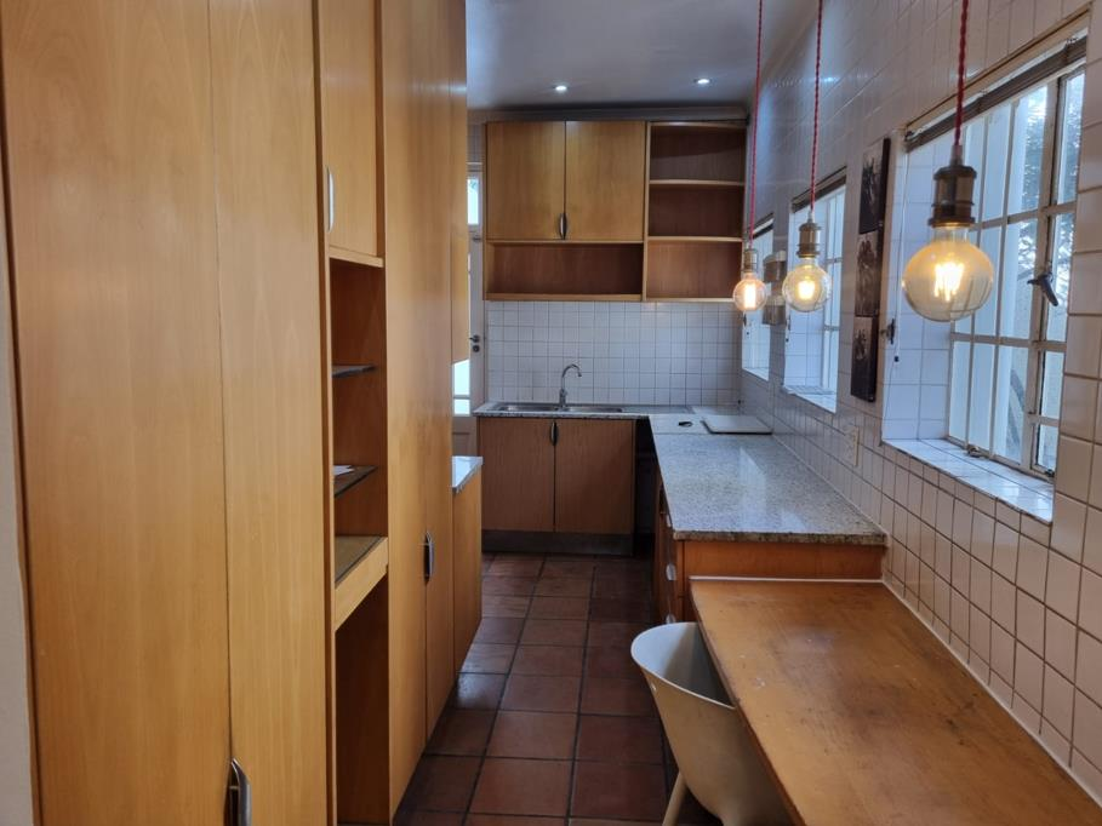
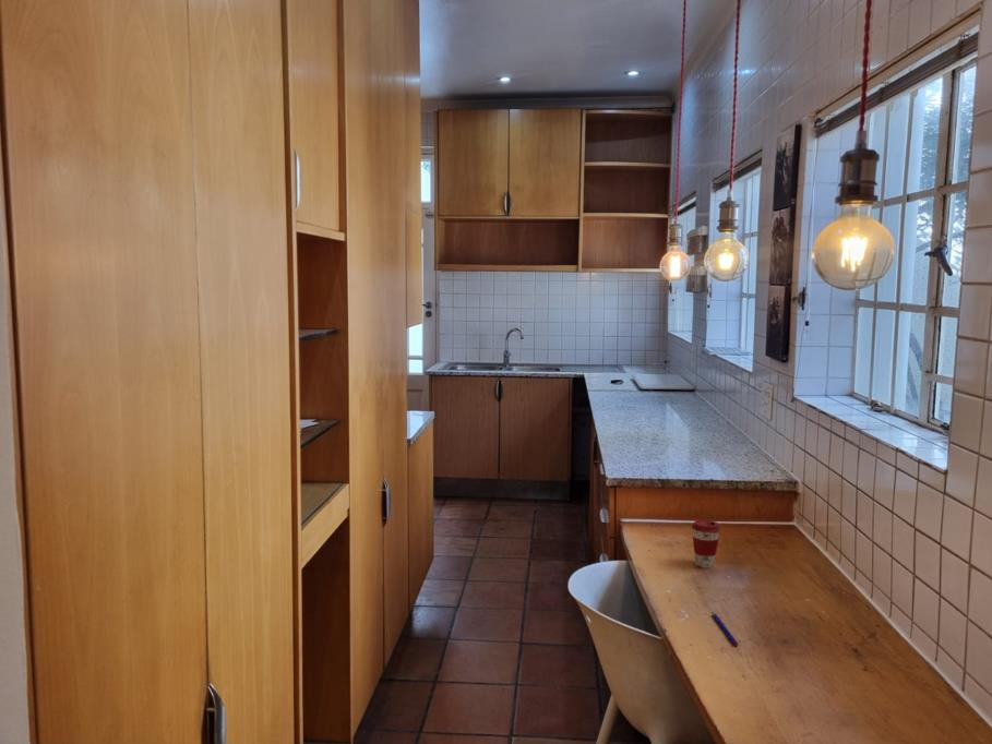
+ pen [710,611,739,647]
+ coffee cup [691,518,721,569]
